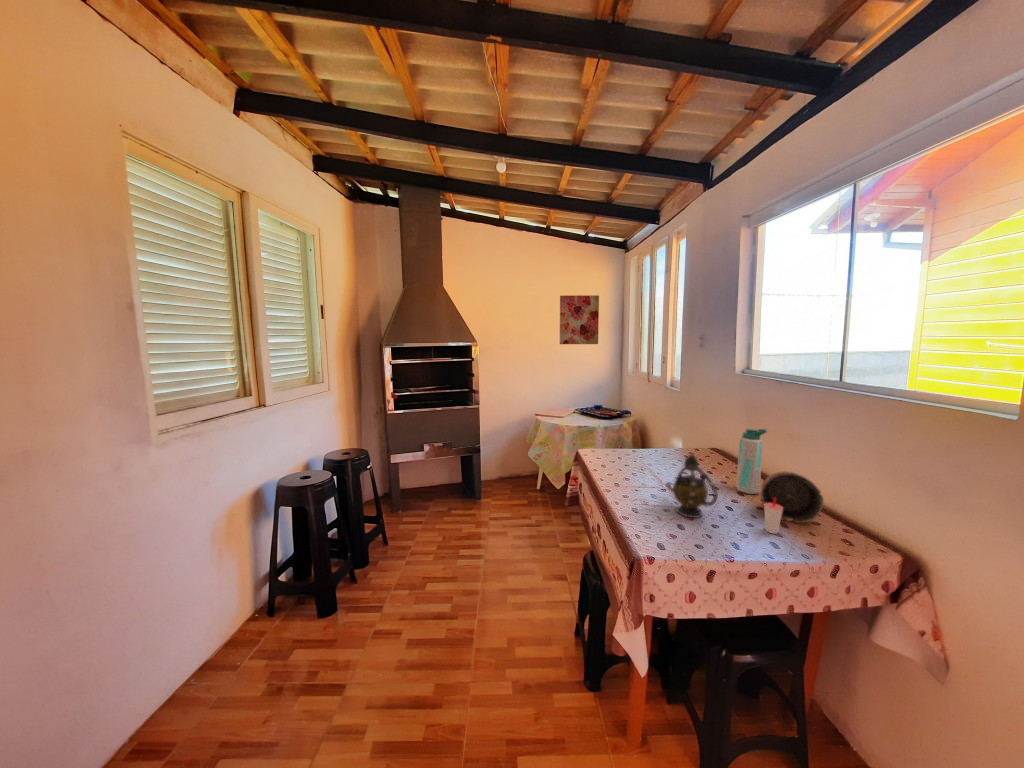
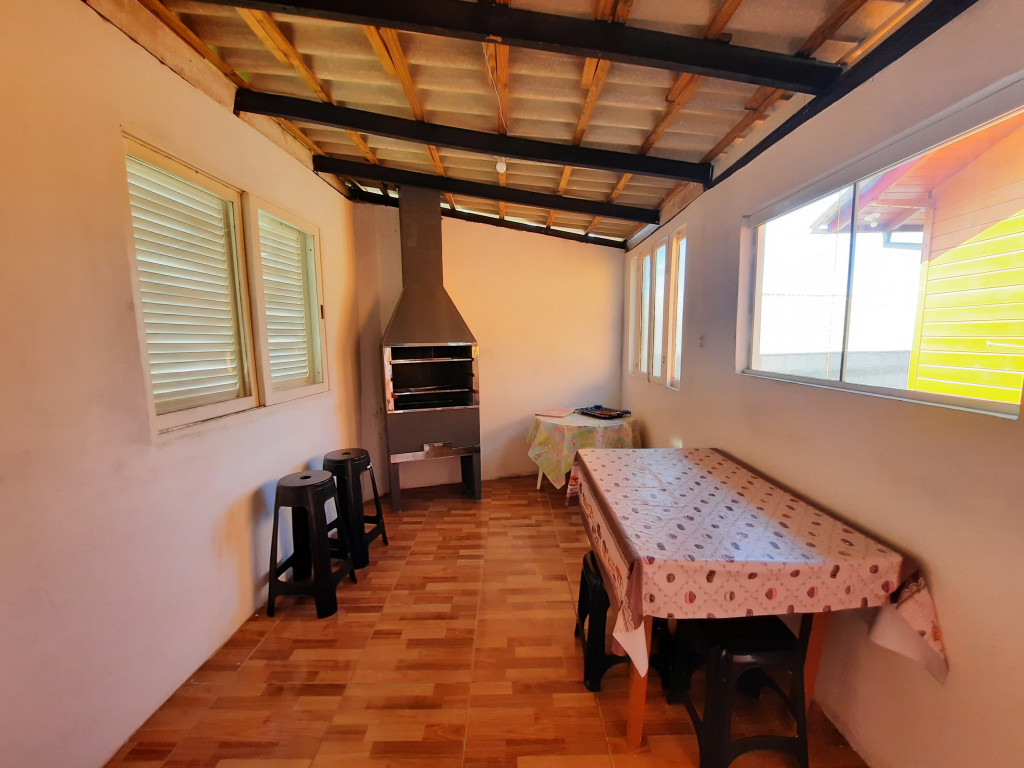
- water bottle [735,428,768,495]
- cup [763,497,783,535]
- wall art [559,294,600,345]
- bowl [760,470,824,524]
- teapot [664,453,719,519]
